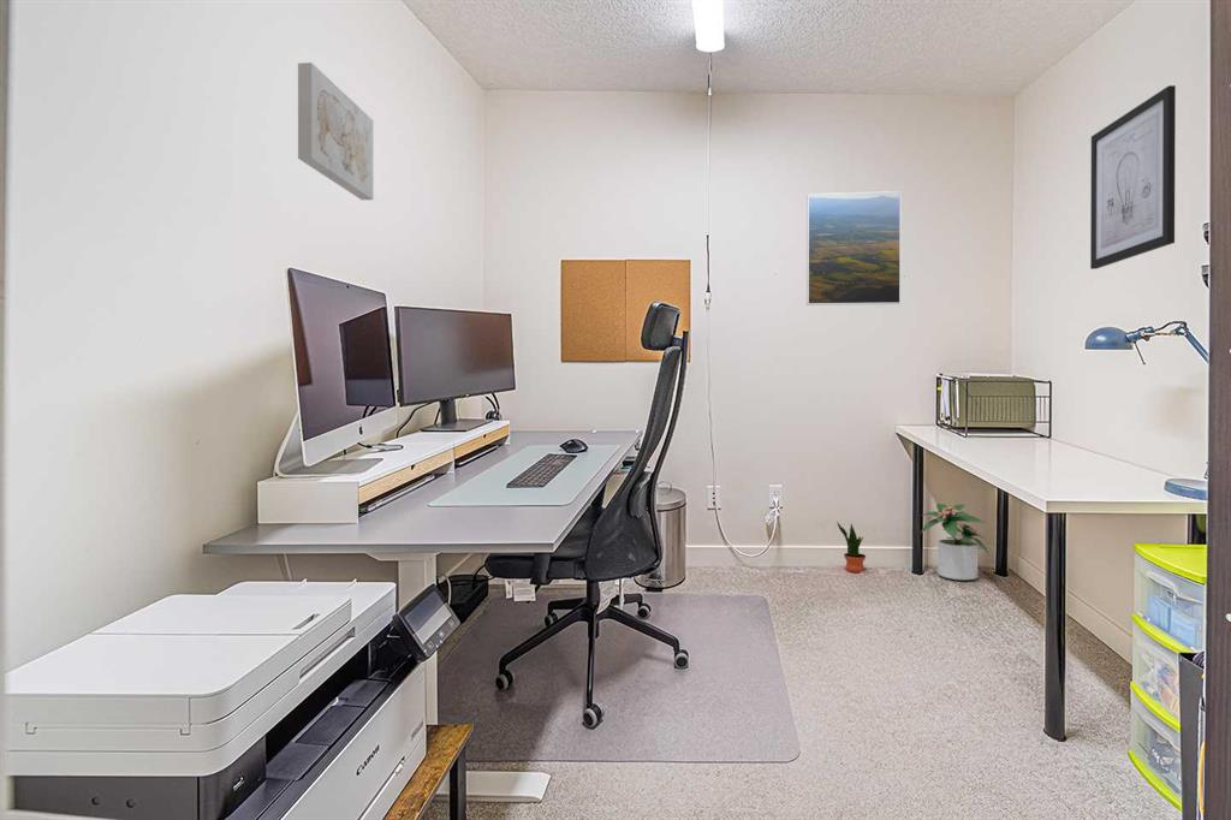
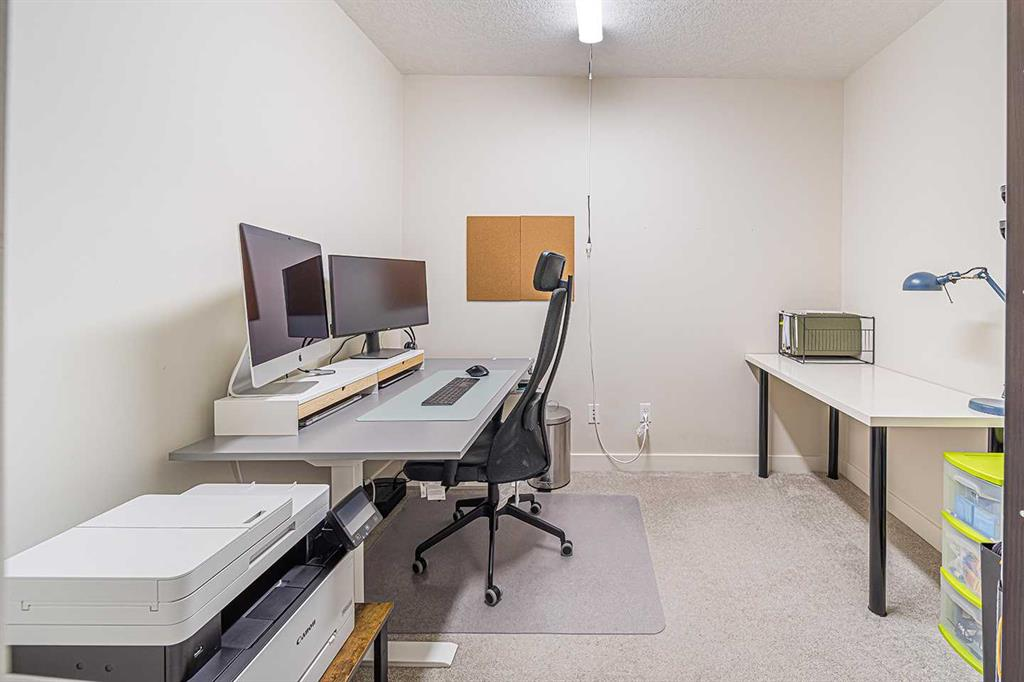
- potted plant [835,521,867,574]
- potted plant [920,503,991,582]
- wall art [1089,84,1177,271]
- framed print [805,190,903,307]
- wall art [297,61,374,201]
